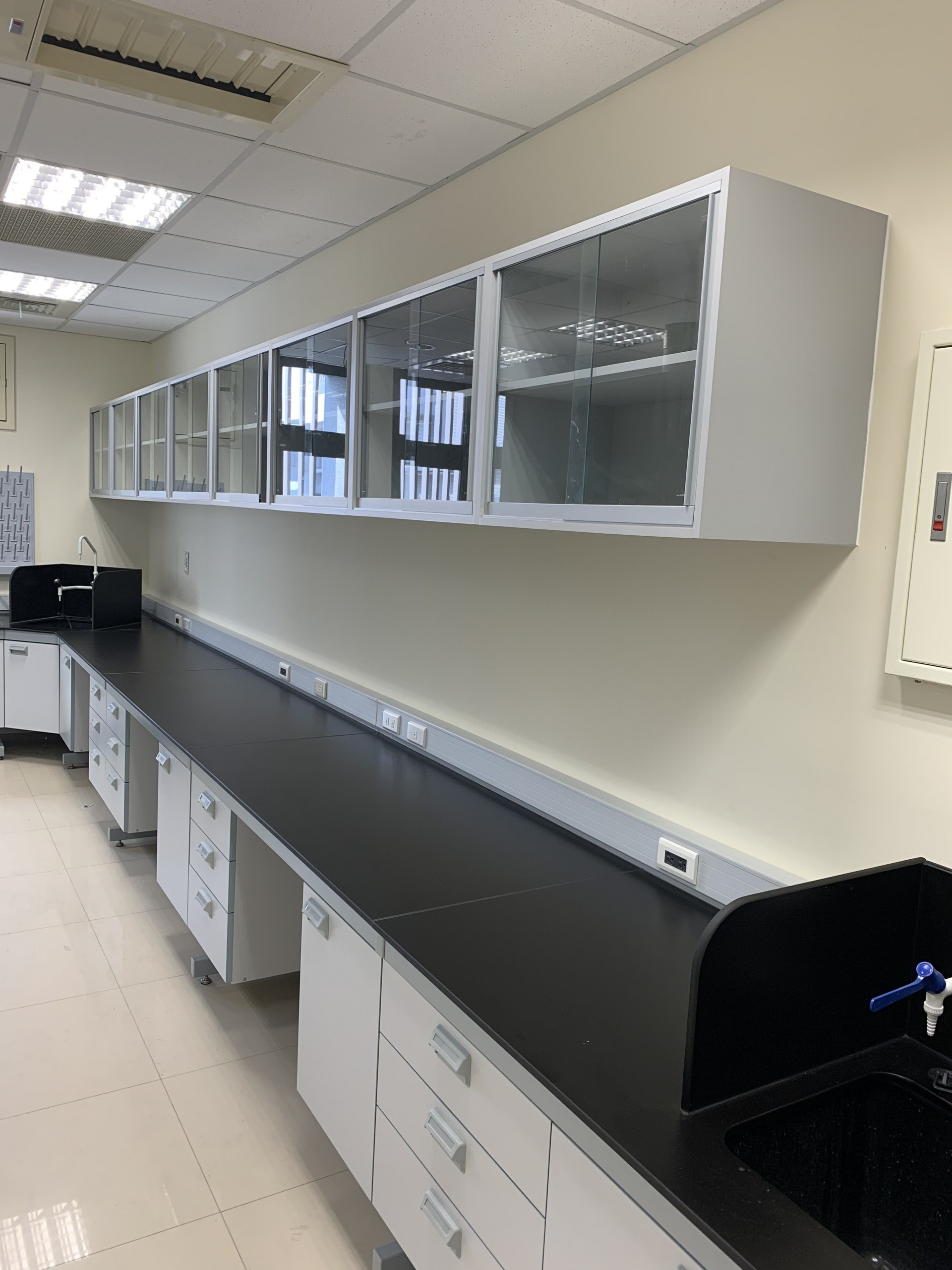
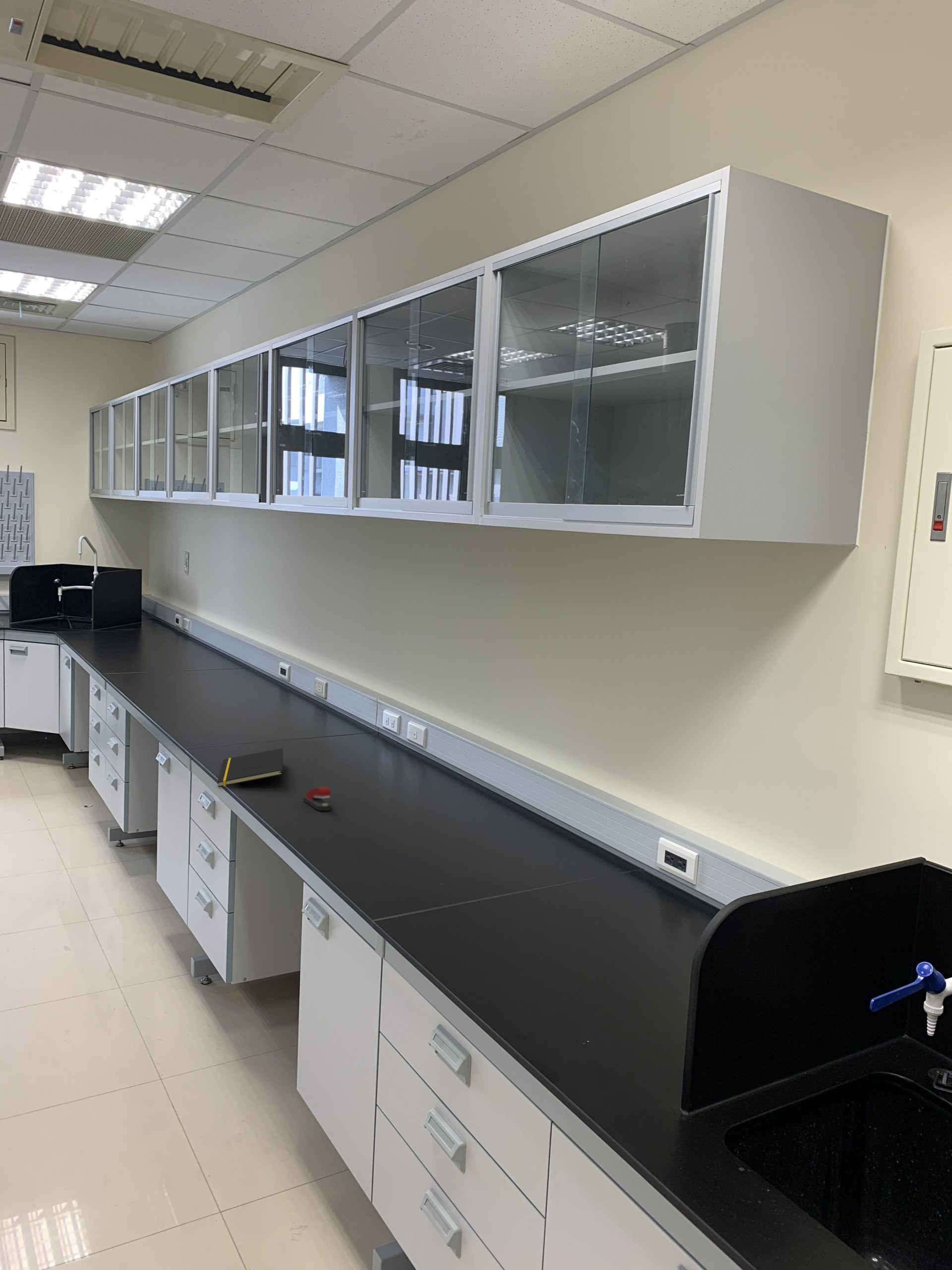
+ notepad [217,748,284,788]
+ stapler [303,786,332,811]
